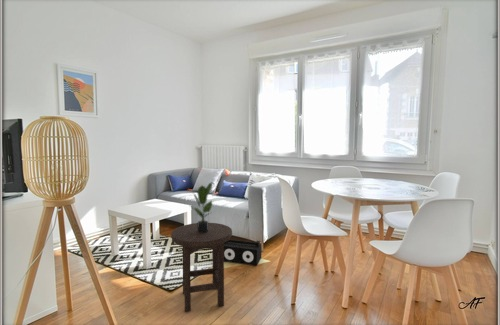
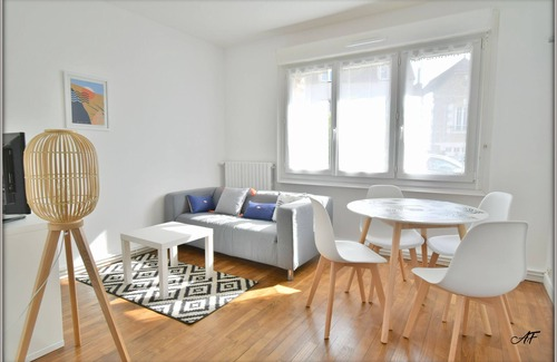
- speaker [224,238,262,267]
- potted plant [189,182,213,233]
- stool [170,222,233,313]
